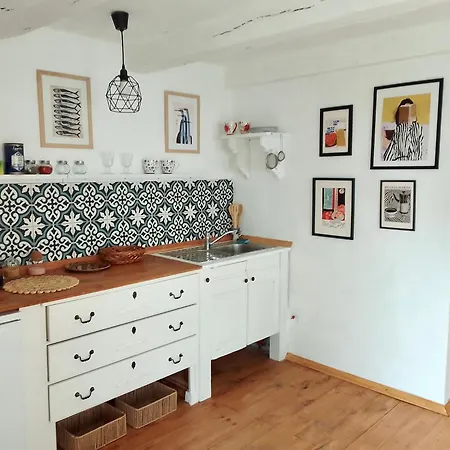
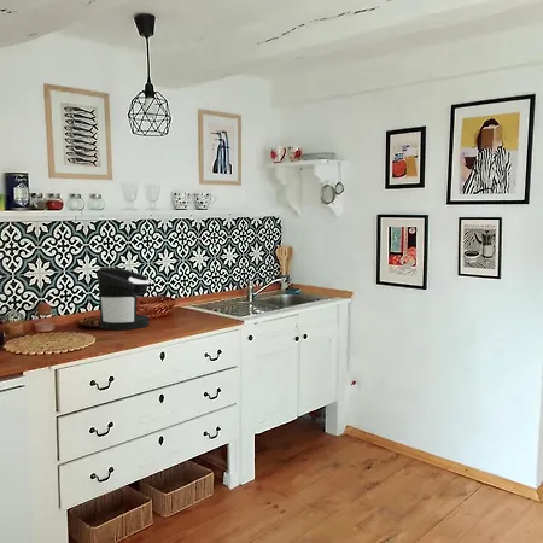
+ coffee maker [97,267,152,331]
